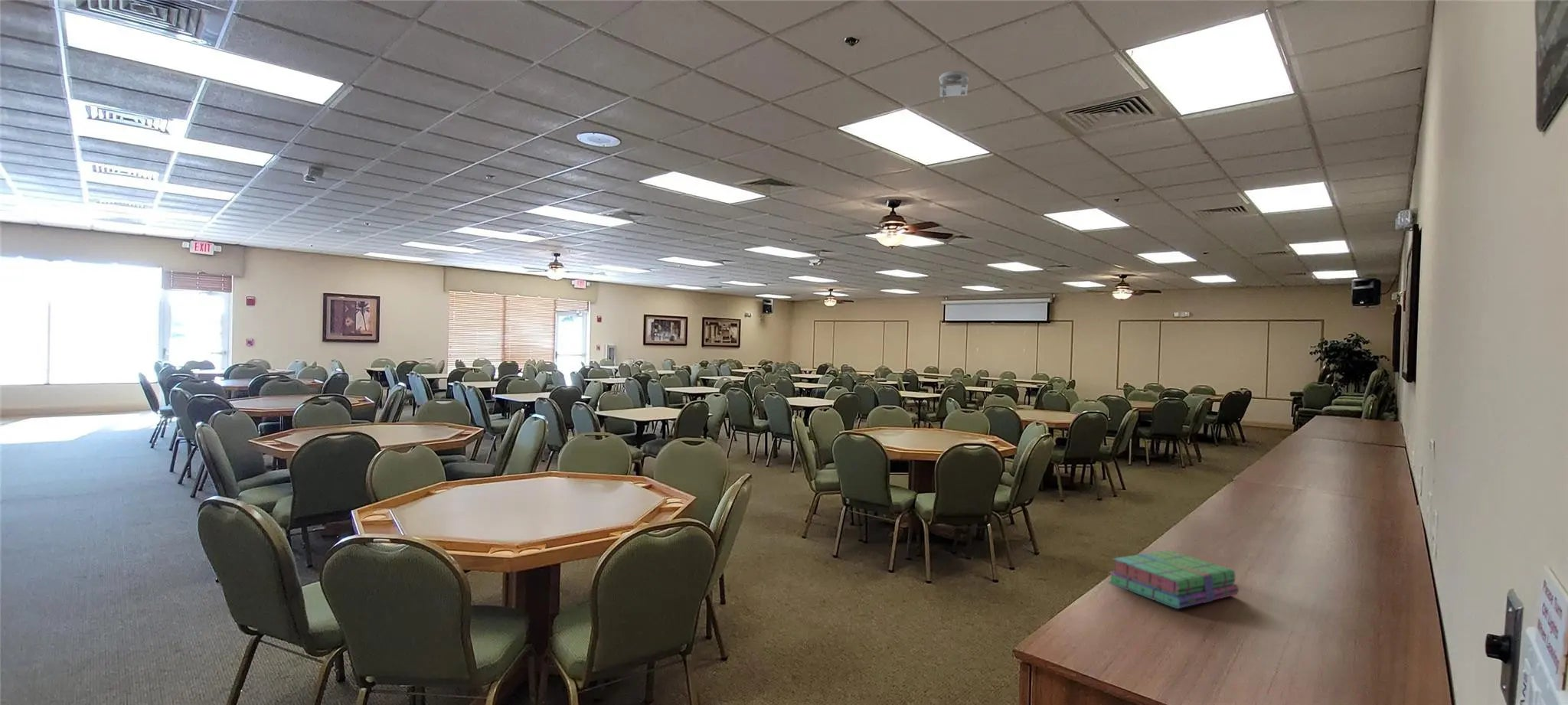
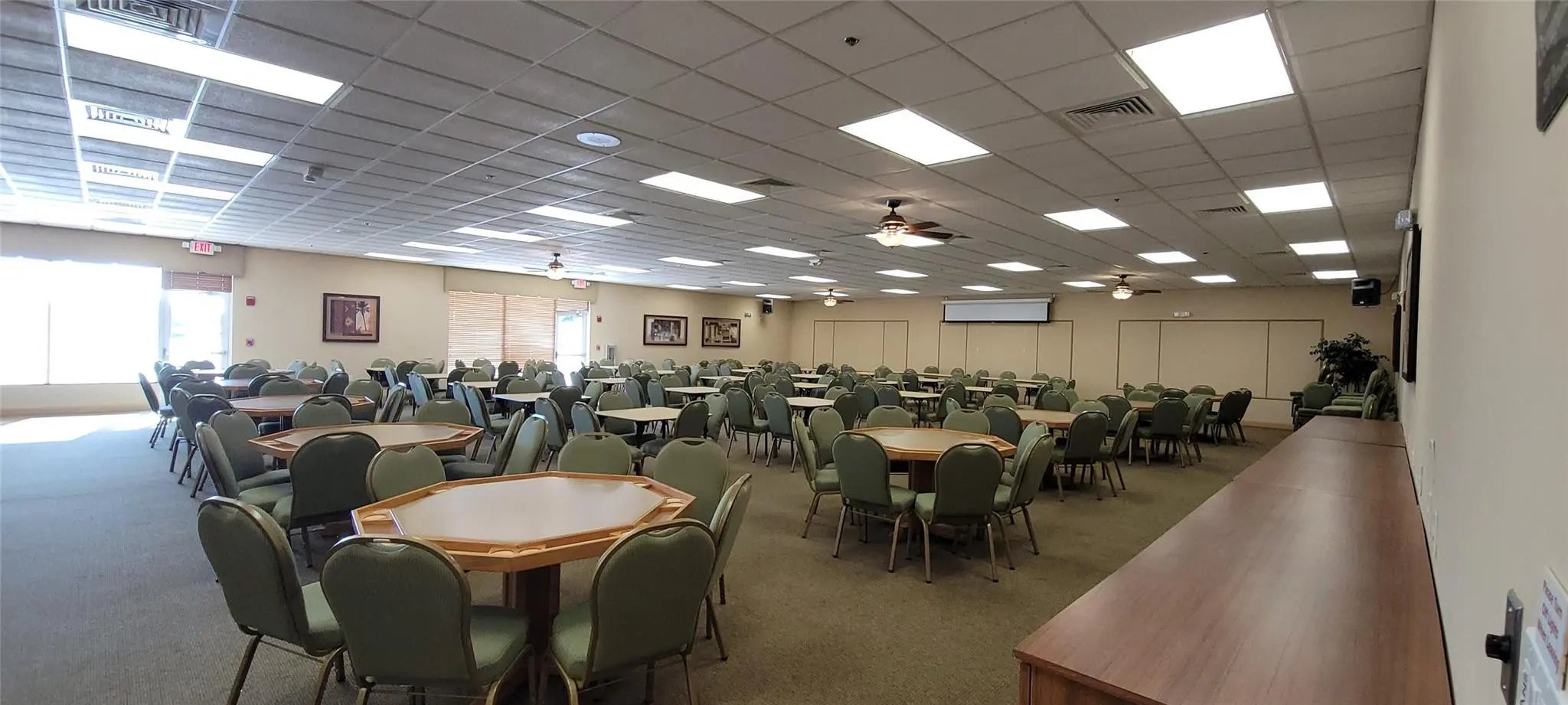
- stack of books [1107,549,1239,609]
- smoke detector [939,70,969,103]
